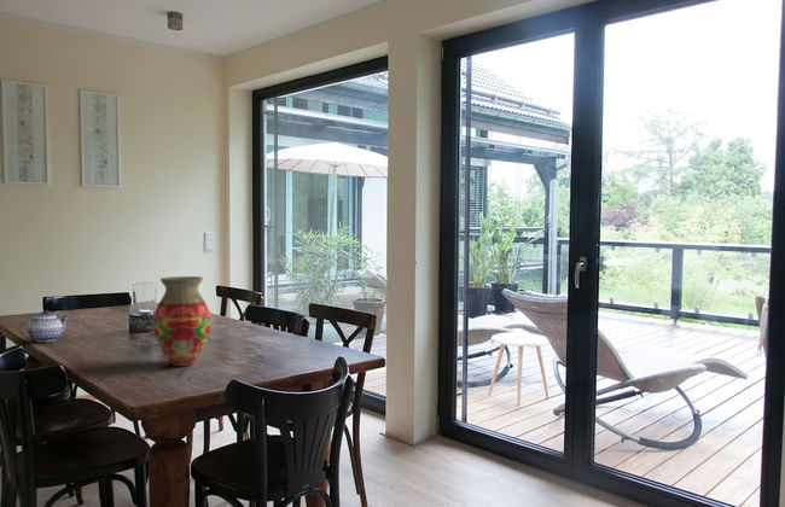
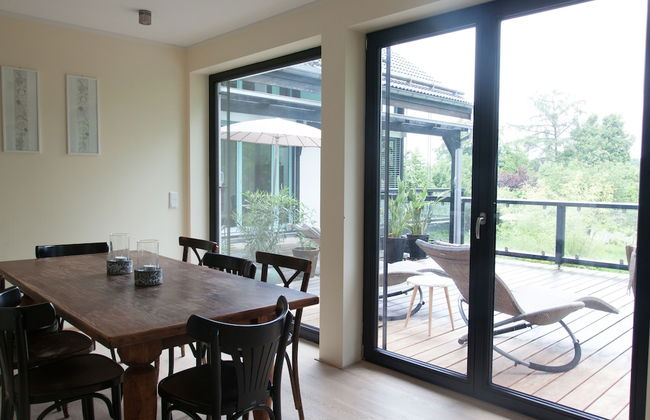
- vase [151,275,214,367]
- teapot [17,309,70,343]
